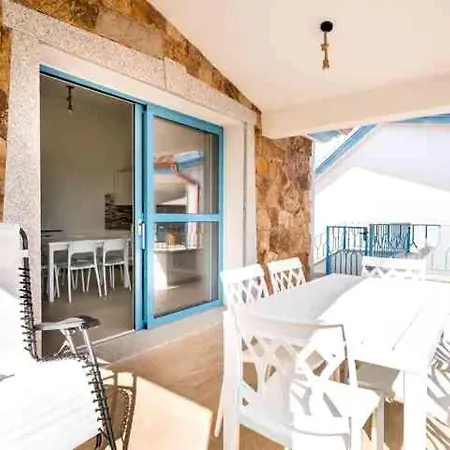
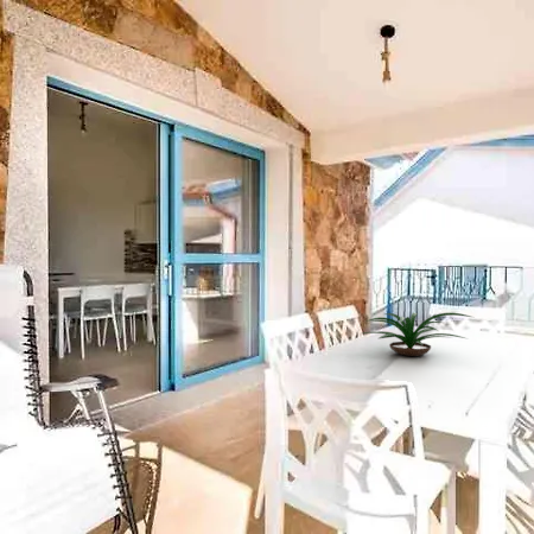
+ plant [361,312,476,357]
